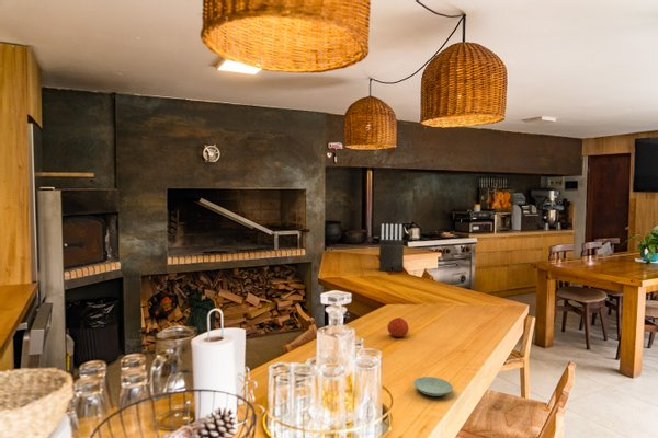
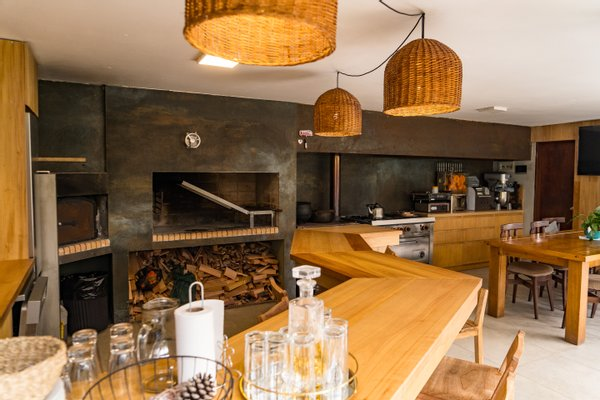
- knife block [378,223,405,273]
- saucer [412,376,454,397]
- fruit [386,316,410,338]
